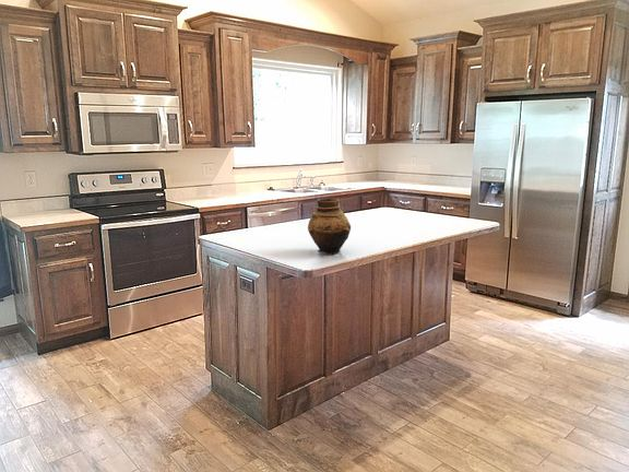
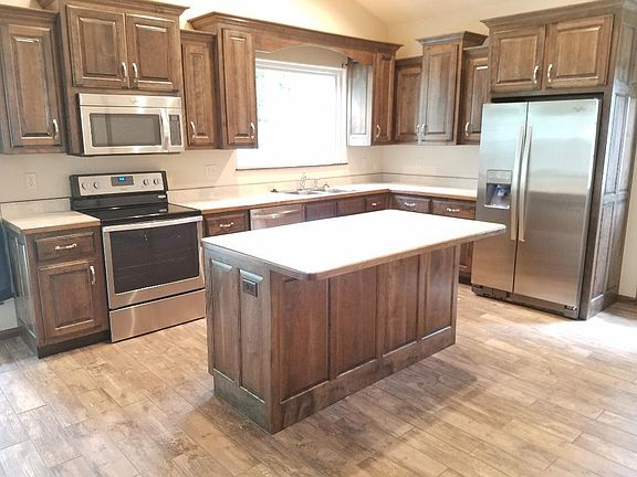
- vase [307,198,352,255]
